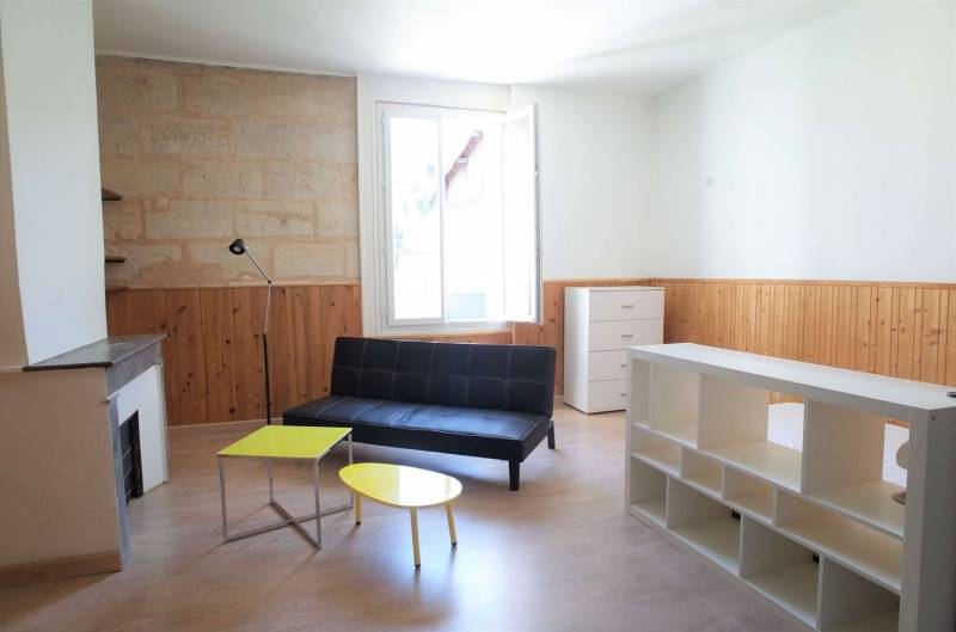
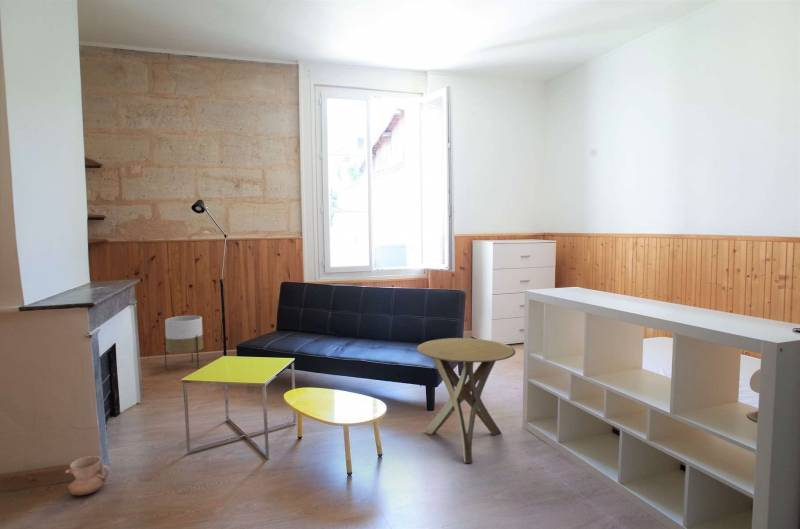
+ ceramic jug [64,455,110,496]
+ side table [416,337,517,464]
+ planter [163,315,204,370]
